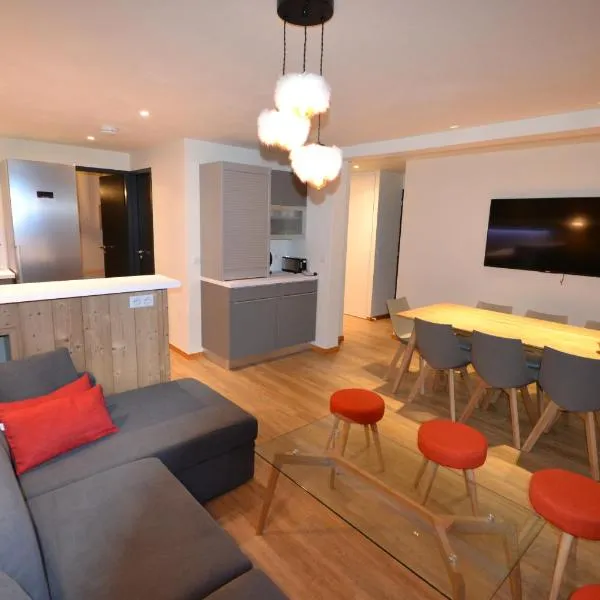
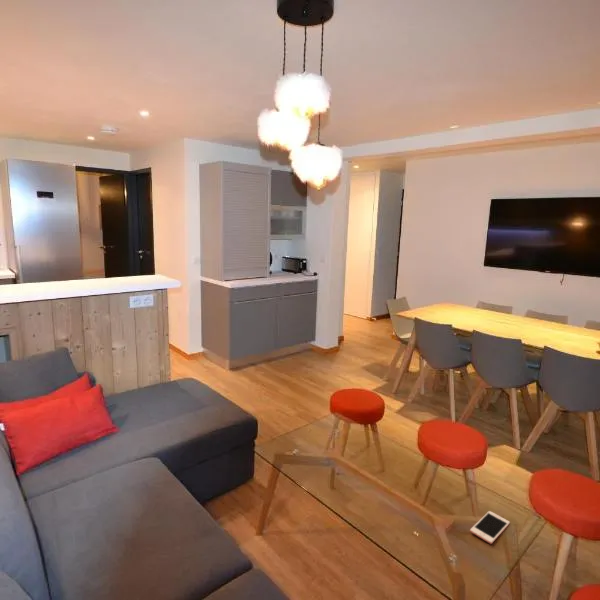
+ cell phone [469,510,511,545]
